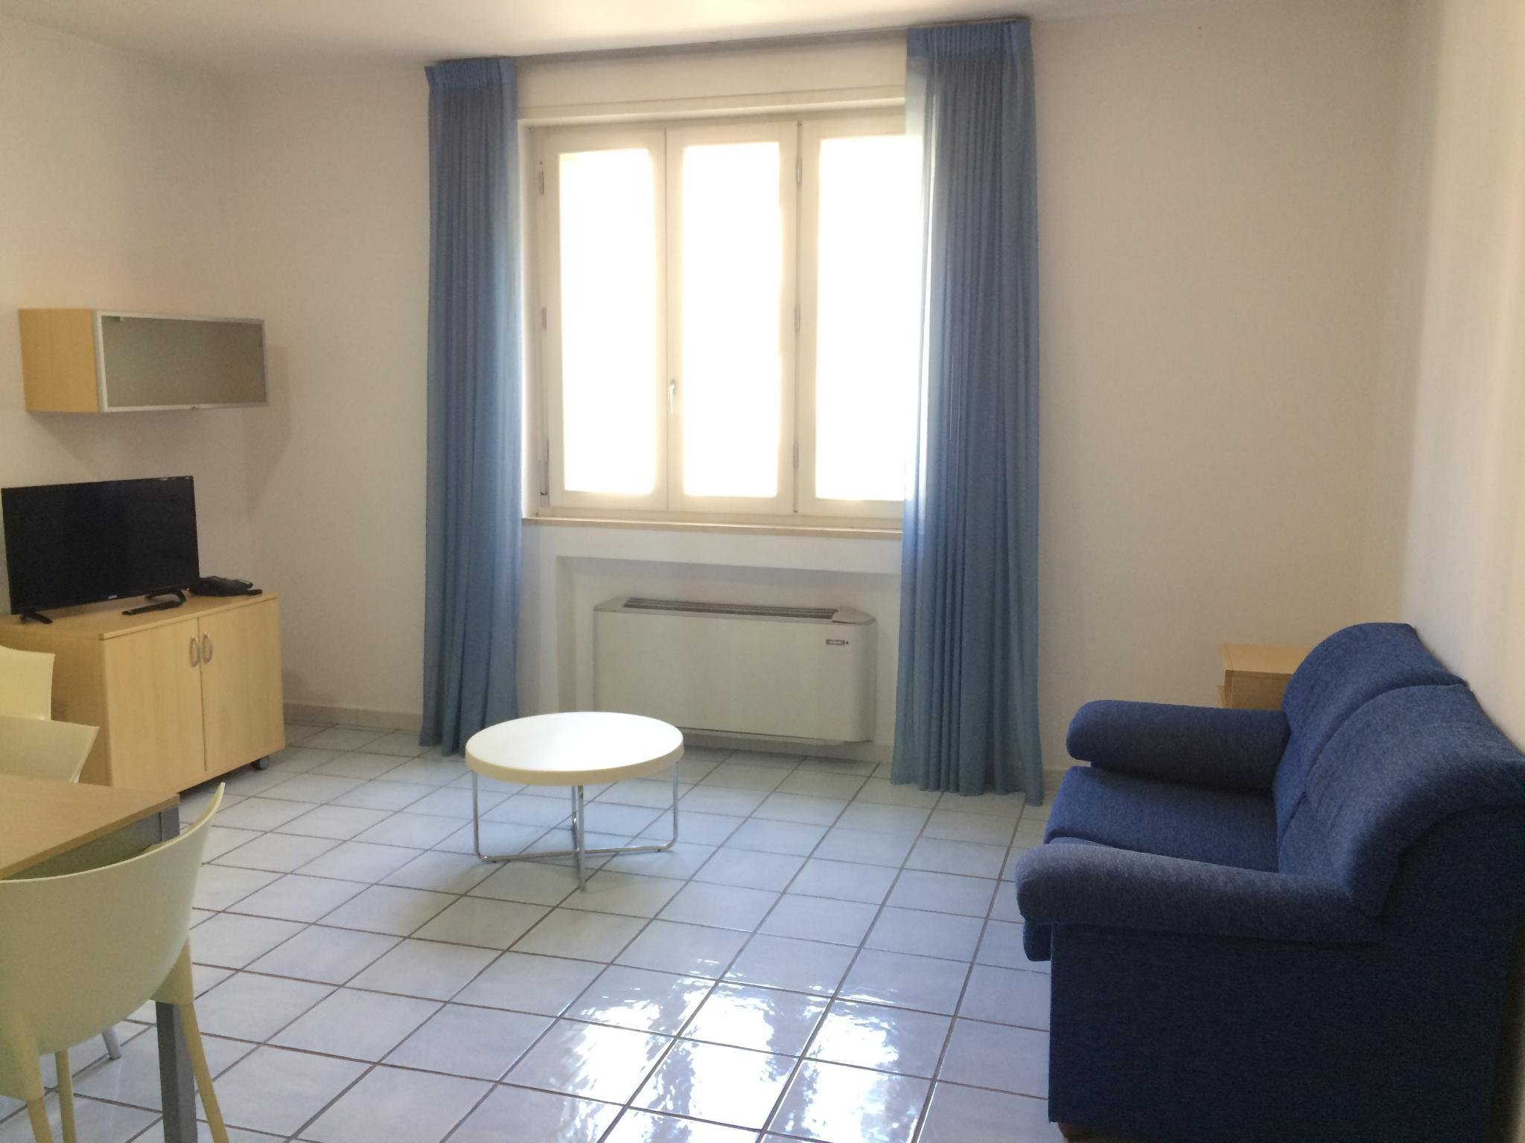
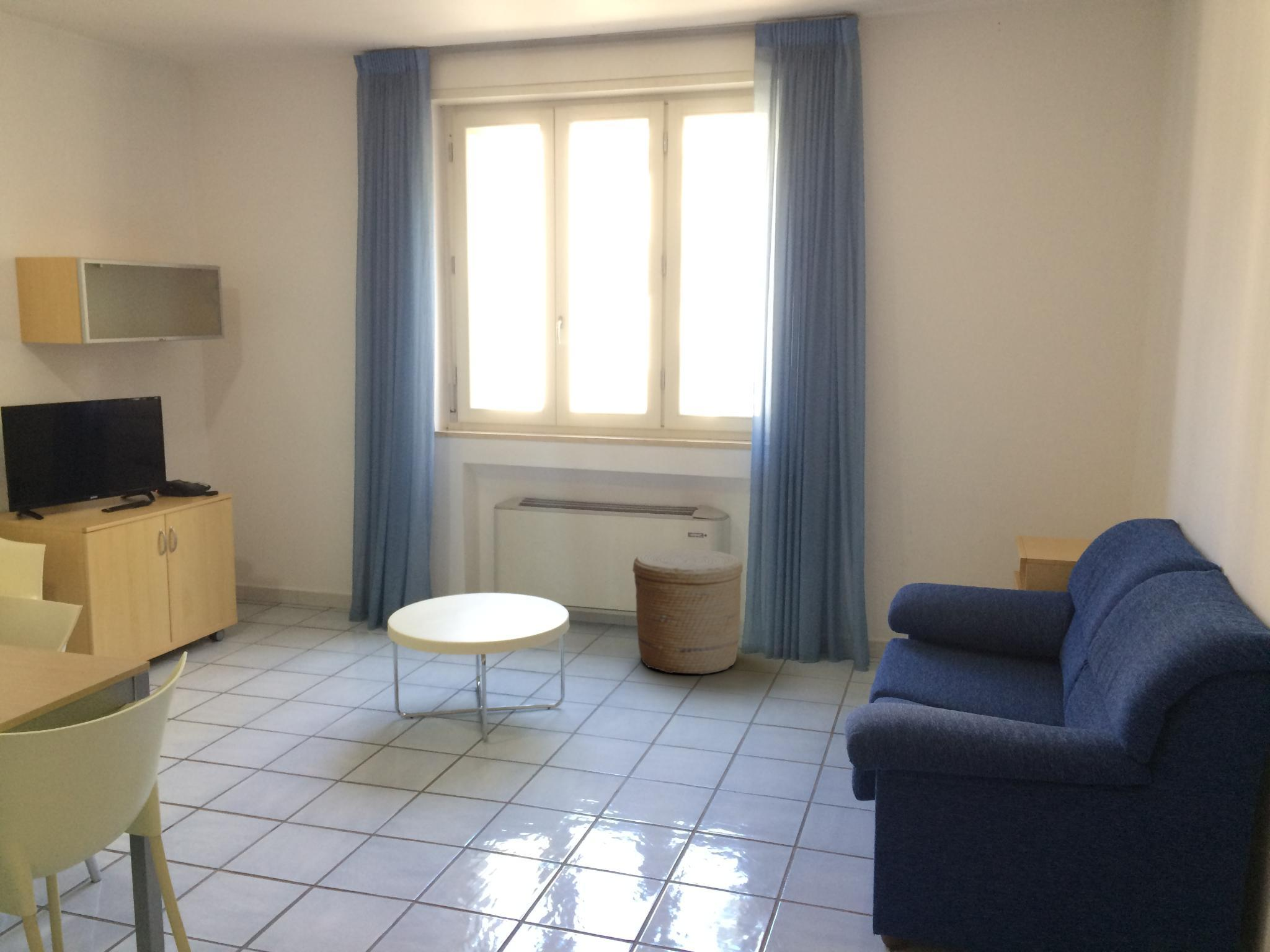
+ basket [632,549,744,675]
